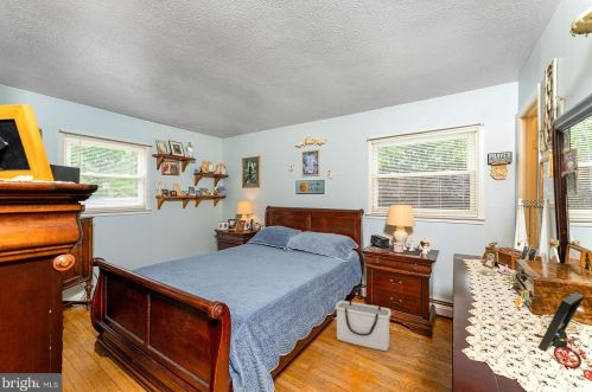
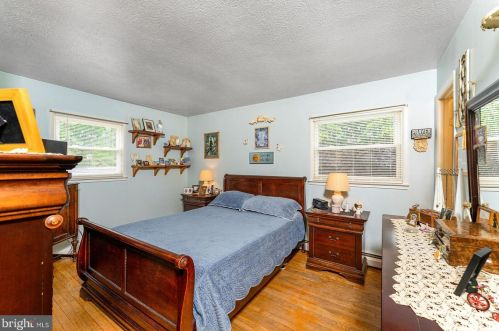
- storage bin [335,300,393,352]
